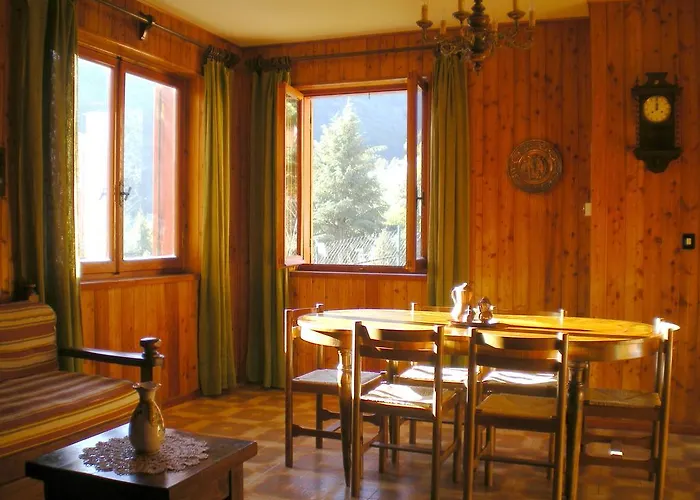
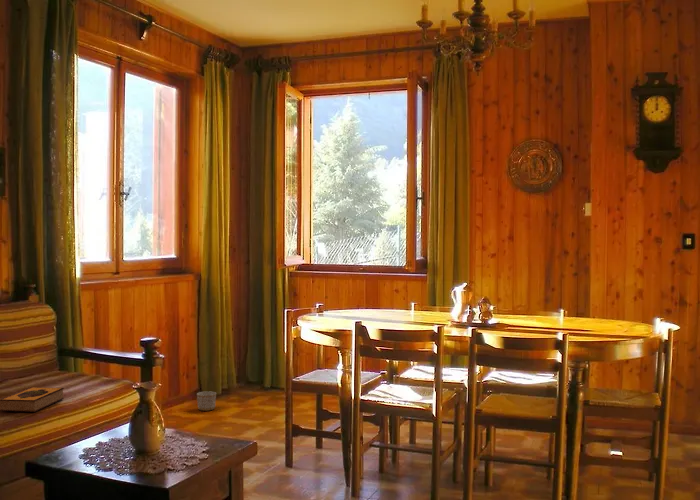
+ planter [196,390,217,412]
+ hardback book [0,386,65,413]
